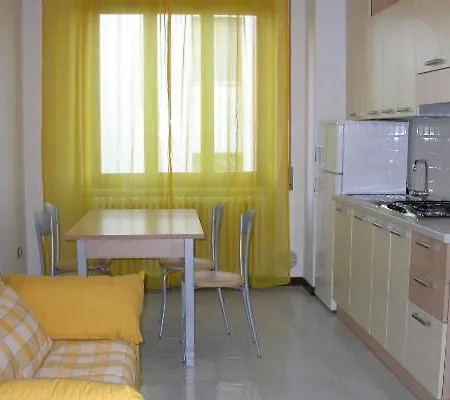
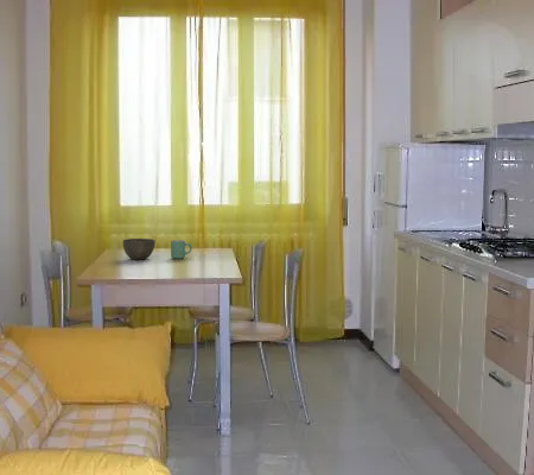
+ bowl [122,238,157,261]
+ mug [170,239,193,260]
